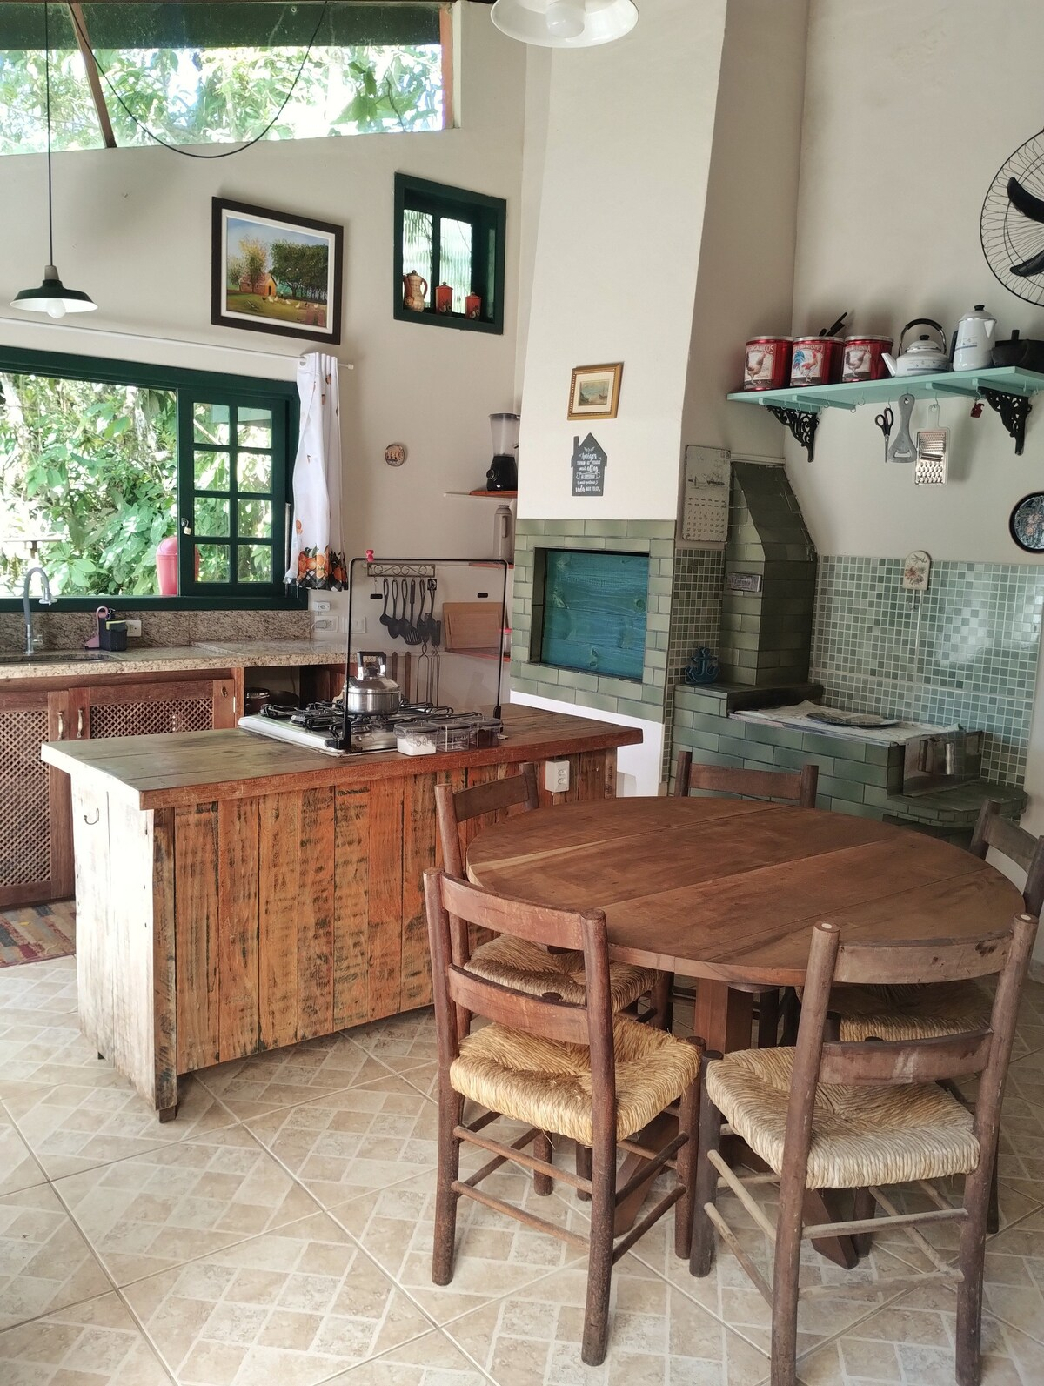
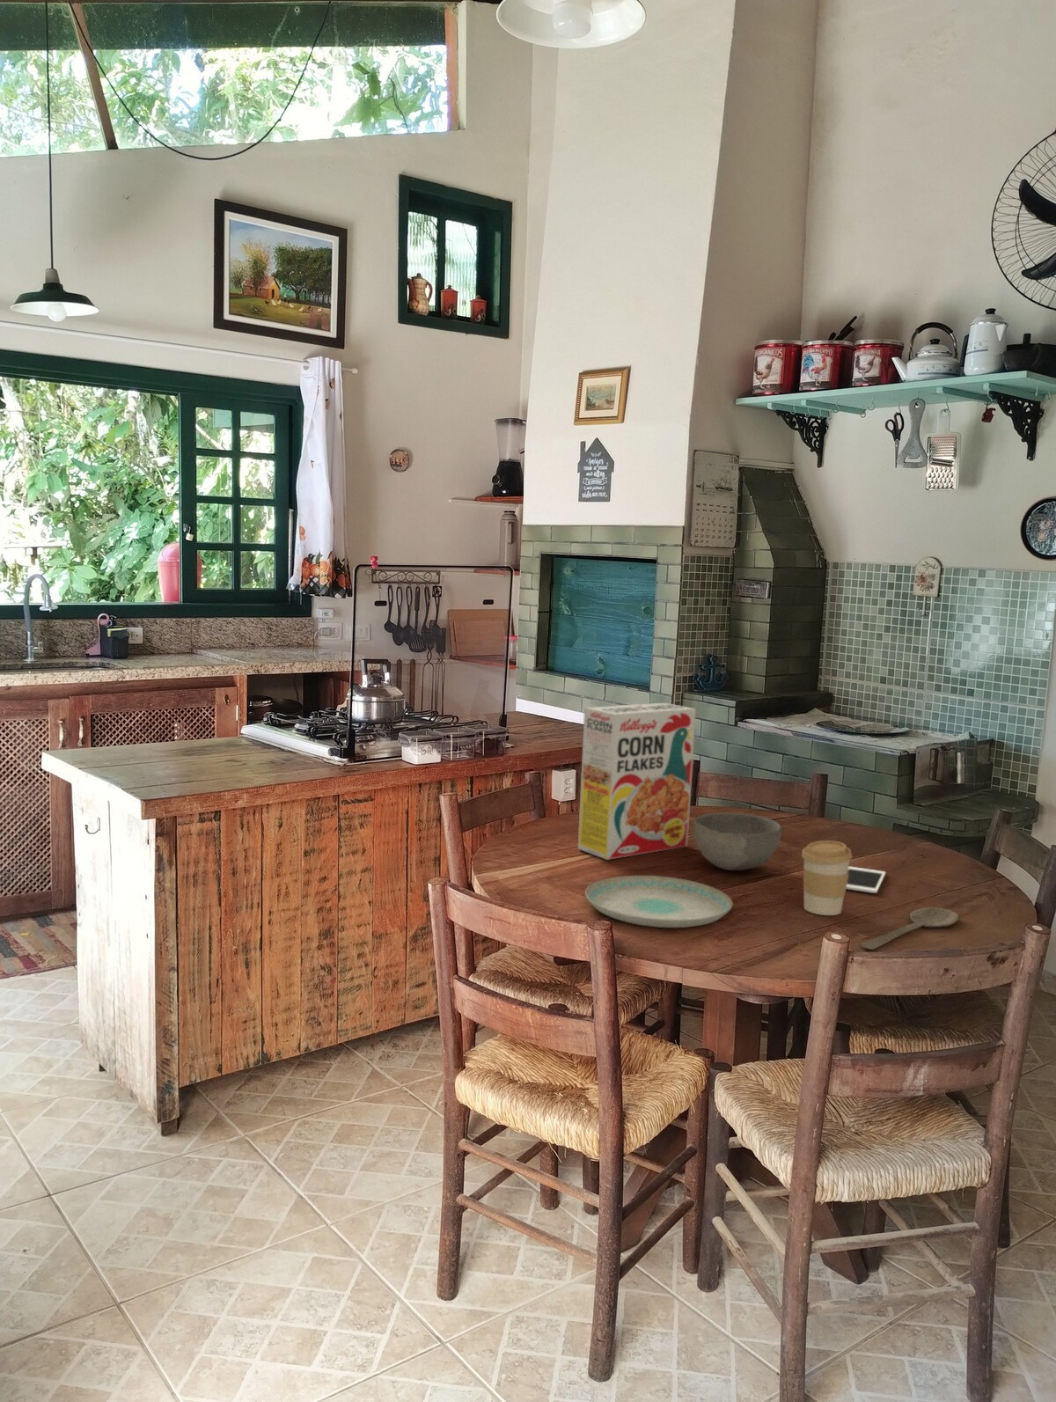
+ cell phone [845,866,886,894]
+ wooden spoon [860,906,959,951]
+ coffee cup [801,840,853,916]
+ bowl [692,812,782,872]
+ plate [585,875,734,928]
+ cereal box [577,702,697,861]
